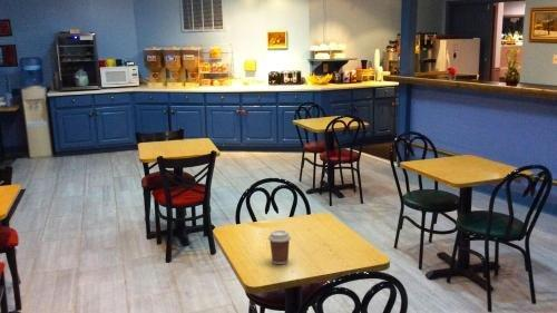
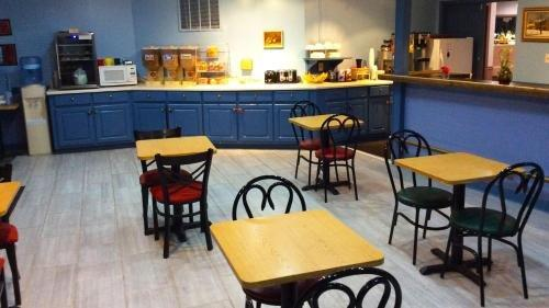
- coffee cup [267,228,292,265]
